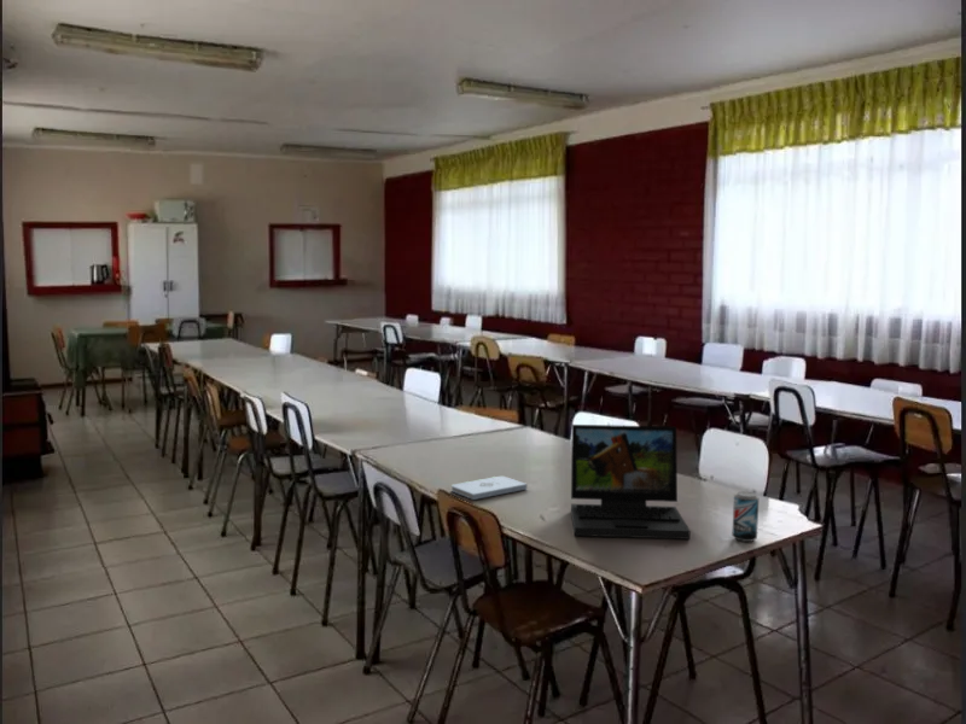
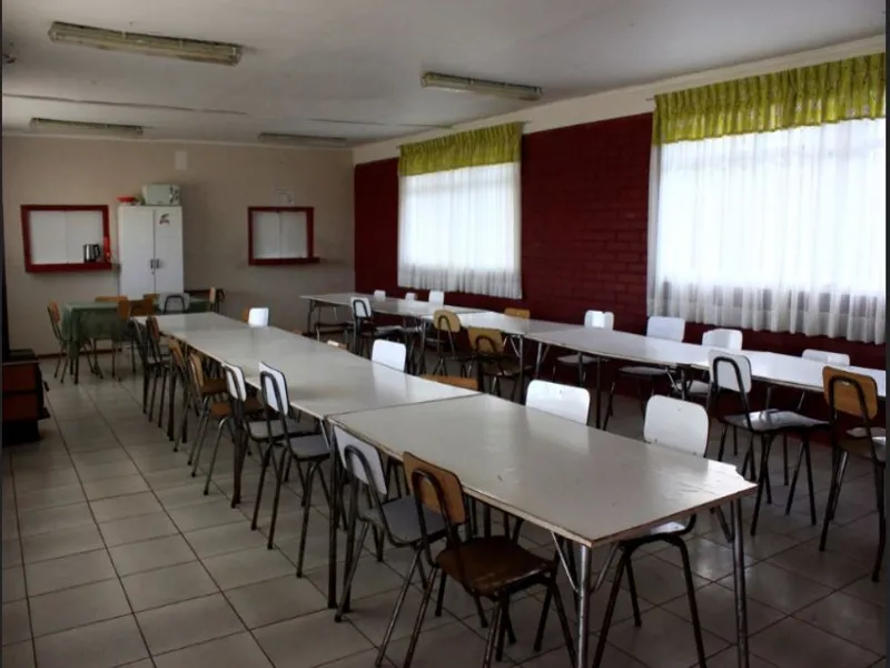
- laptop [570,424,692,541]
- notepad [450,475,528,501]
- beer can [731,490,760,543]
